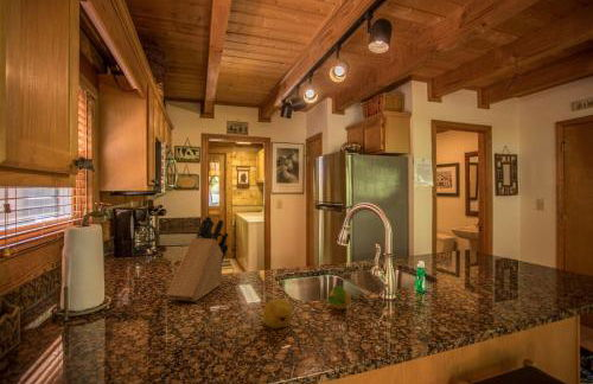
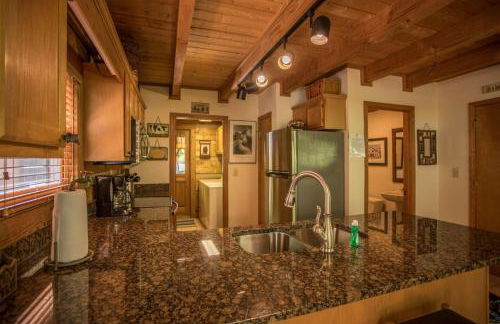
- knife block [165,215,230,302]
- fruit [262,297,293,329]
- fruit [327,284,351,311]
